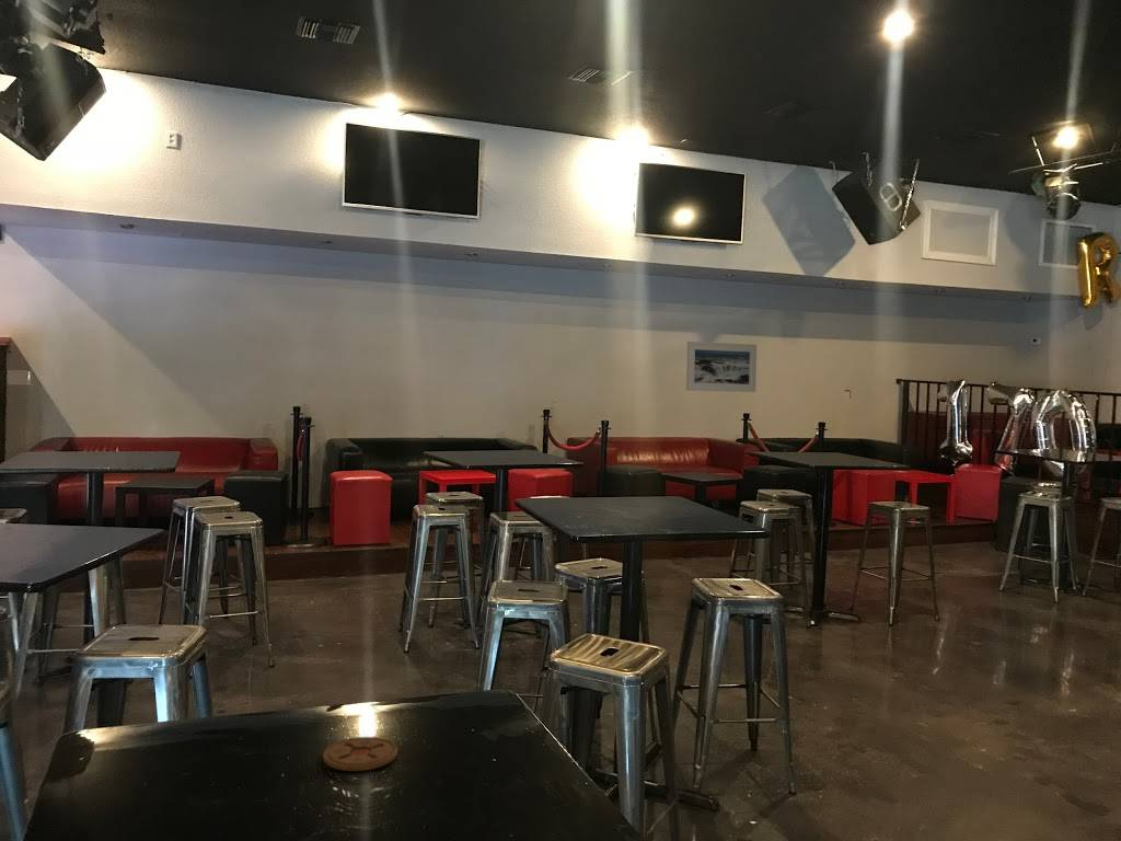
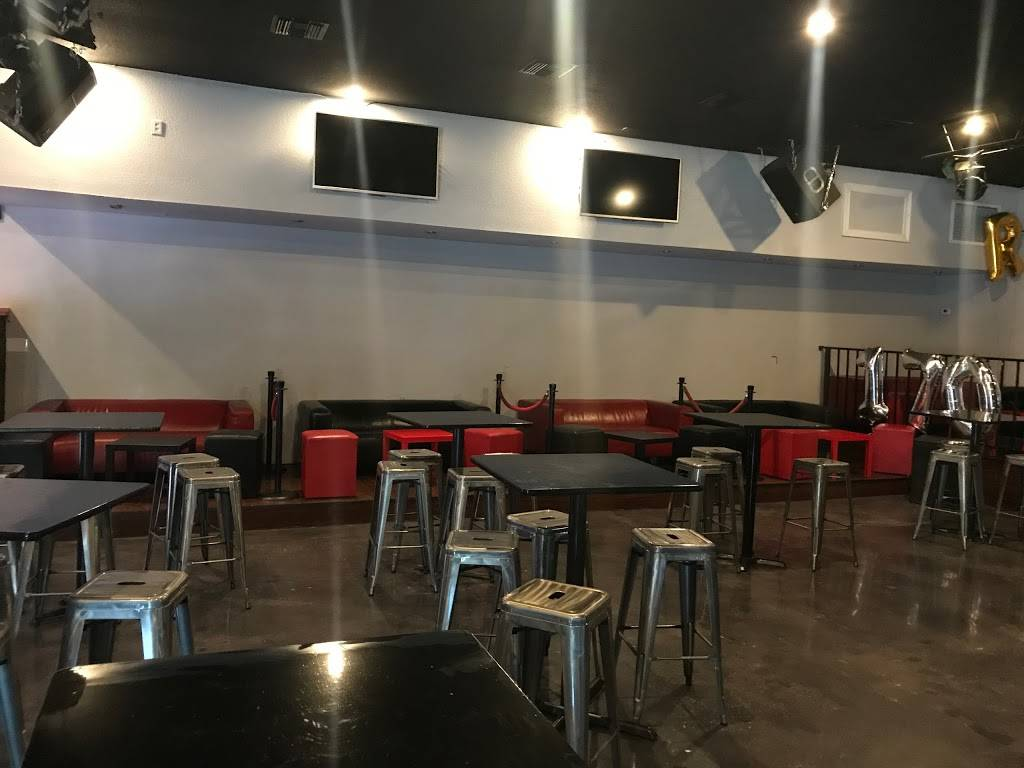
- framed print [685,341,758,393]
- coaster [322,736,398,772]
